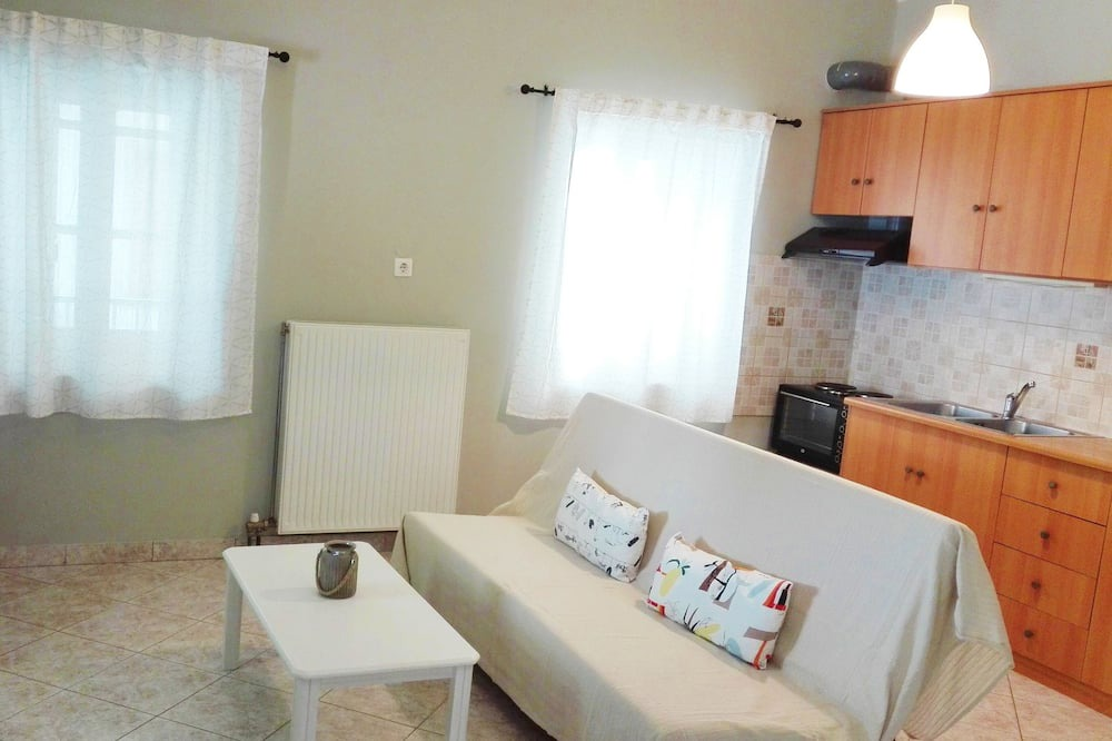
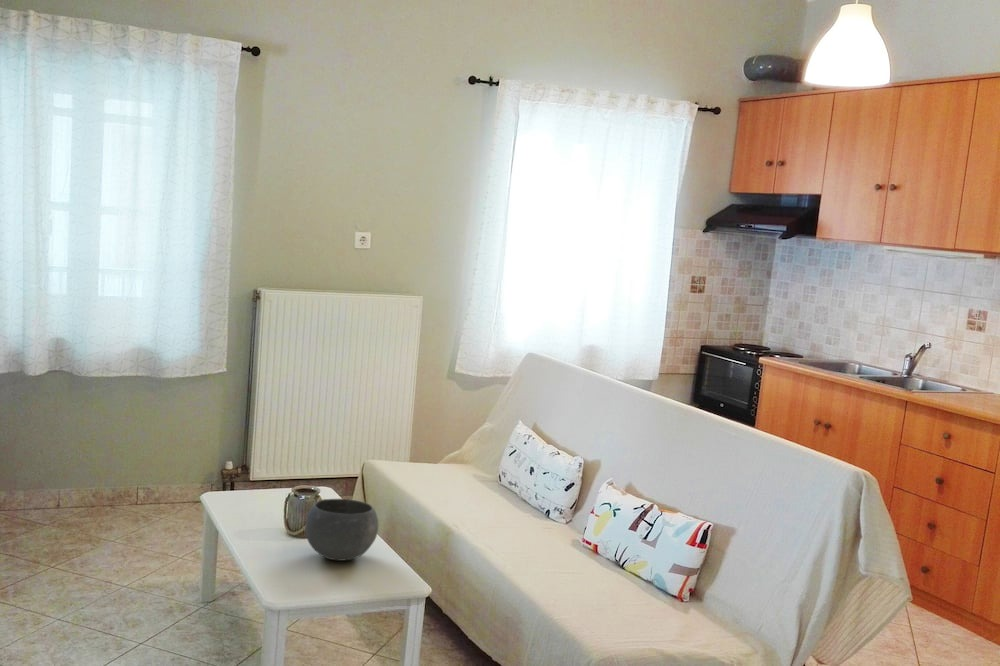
+ bowl [304,498,380,562]
